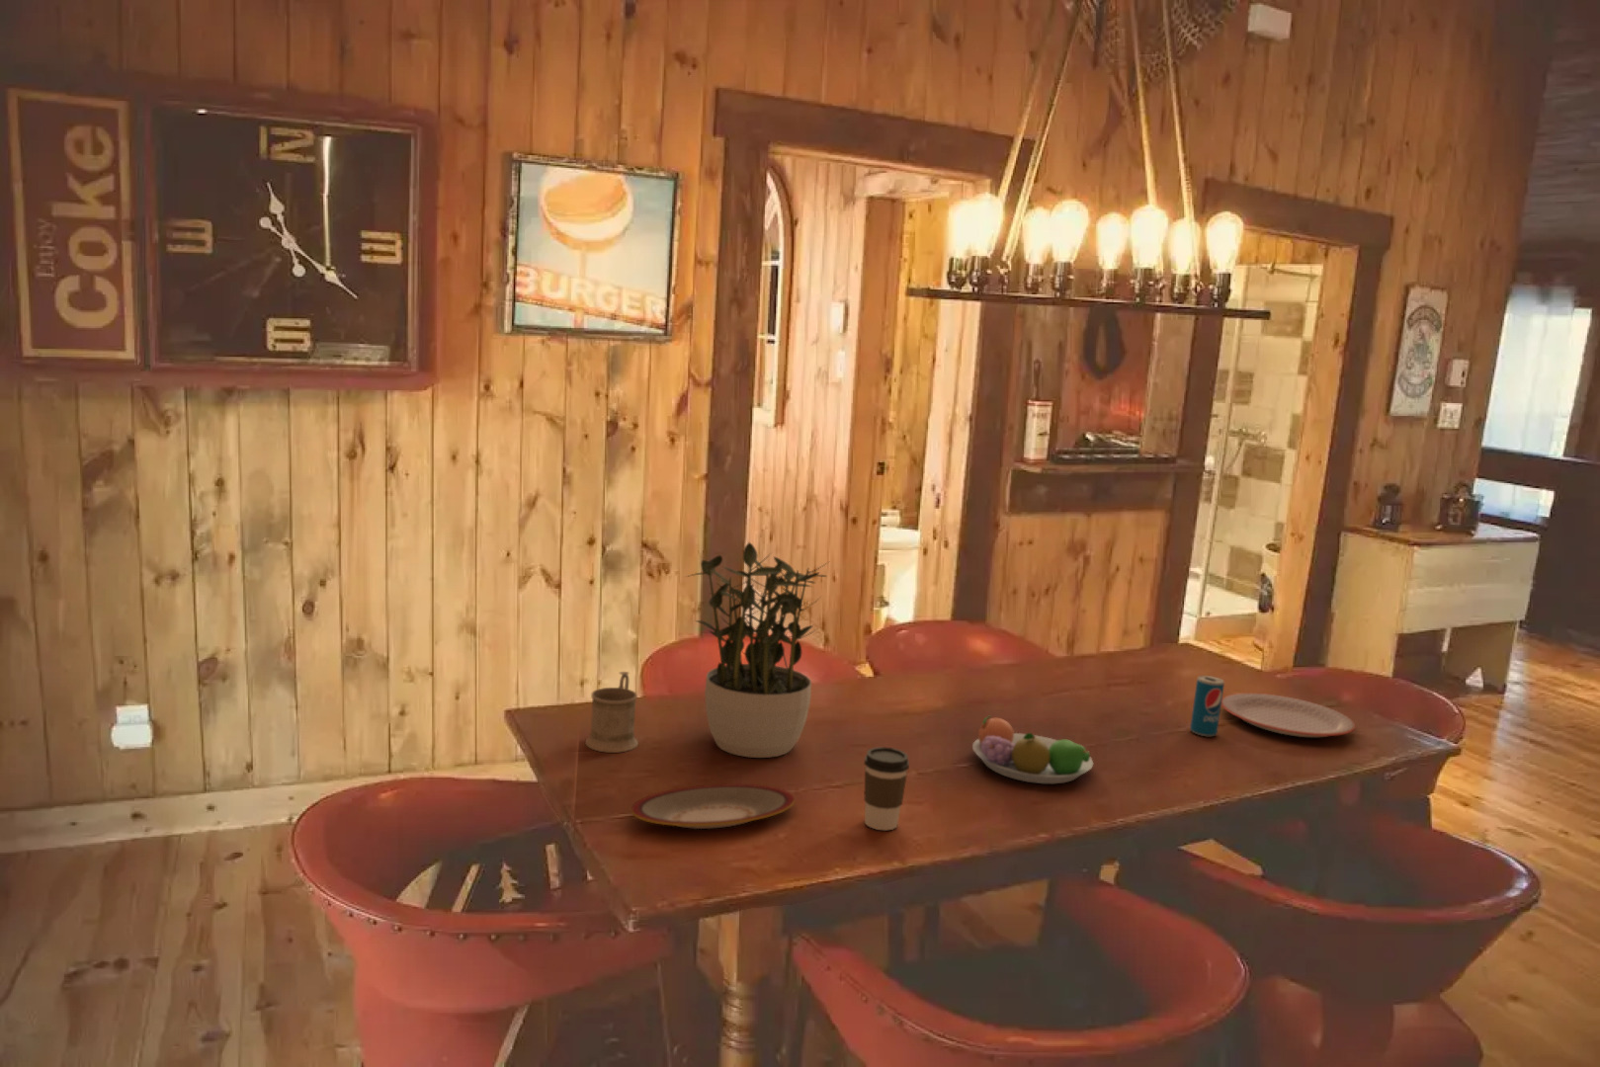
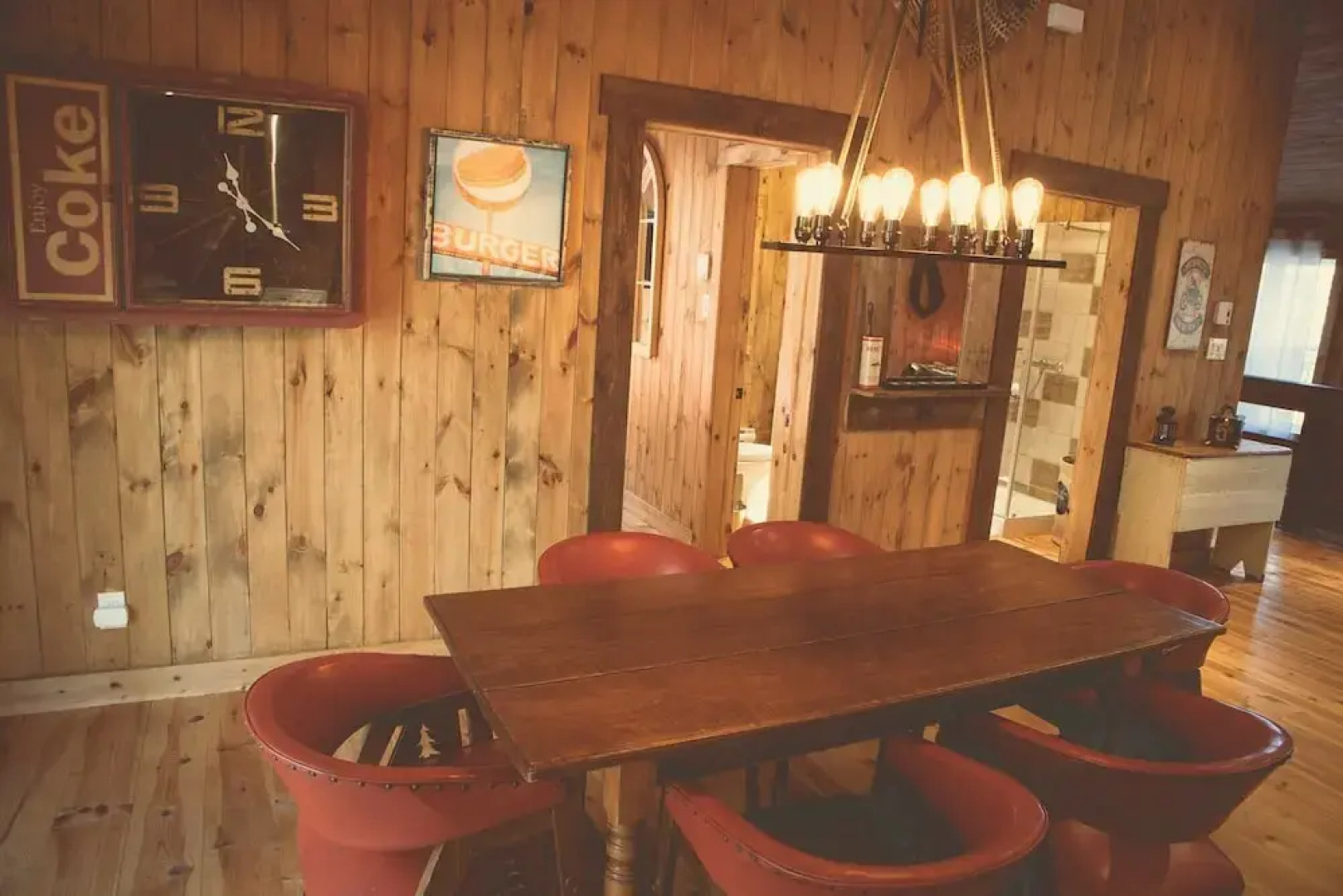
- fruit bowl [971,716,1094,785]
- plate [1221,693,1356,738]
- potted plant [685,542,829,759]
- coffee cup [863,745,910,832]
- plate [630,784,796,830]
- mug [584,670,640,754]
- beverage can [1189,675,1226,737]
